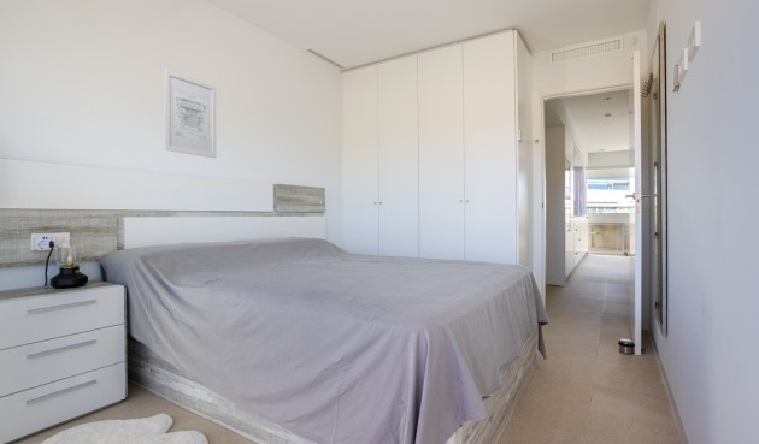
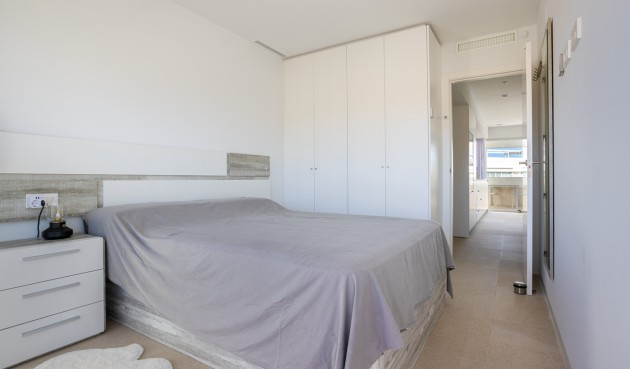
- wall art [163,69,217,159]
